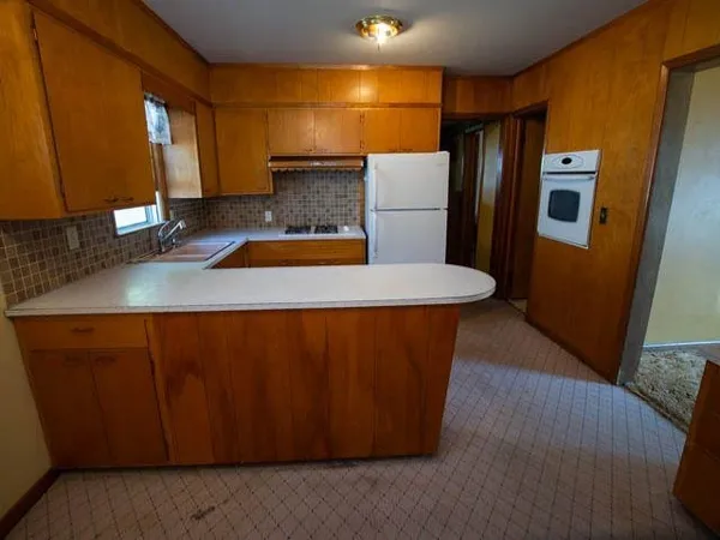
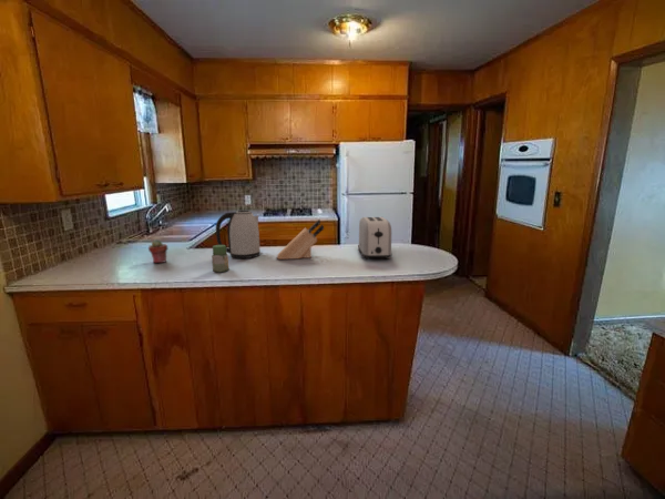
+ knife block [276,218,325,261]
+ kettle [215,208,262,259]
+ jar [211,244,229,273]
+ potted succulent [147,238,170,264]
+ toaster [357,216,392,261]
